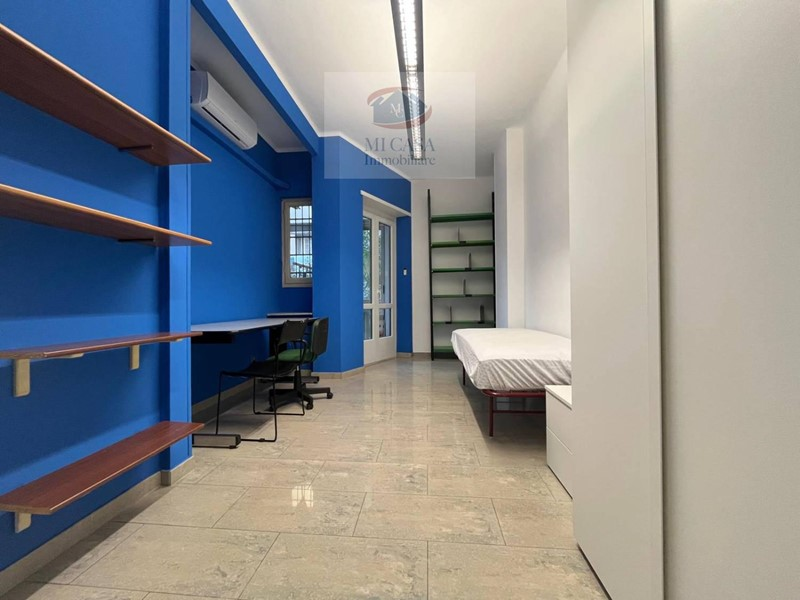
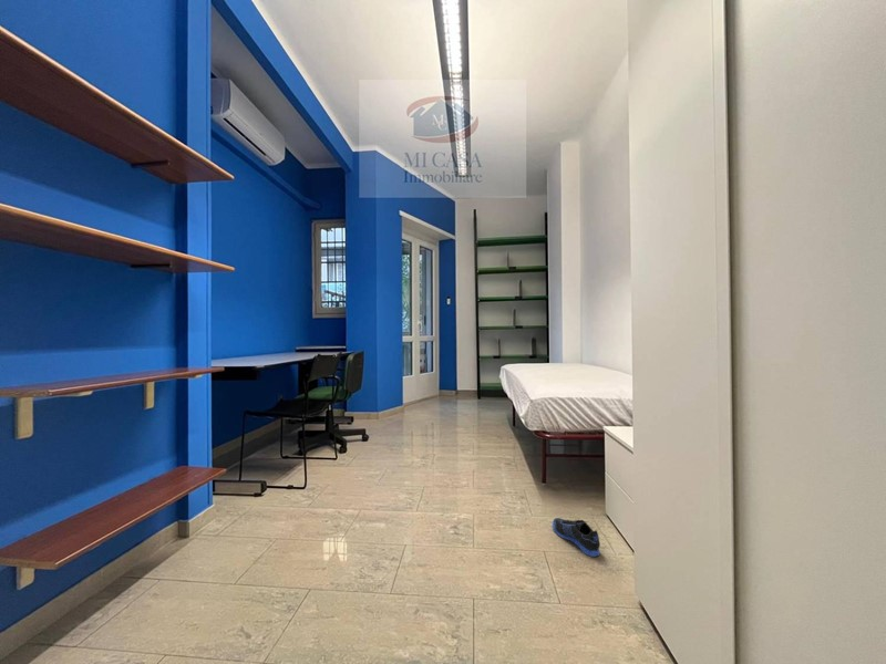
+ sneaker [552,517,601,558]
